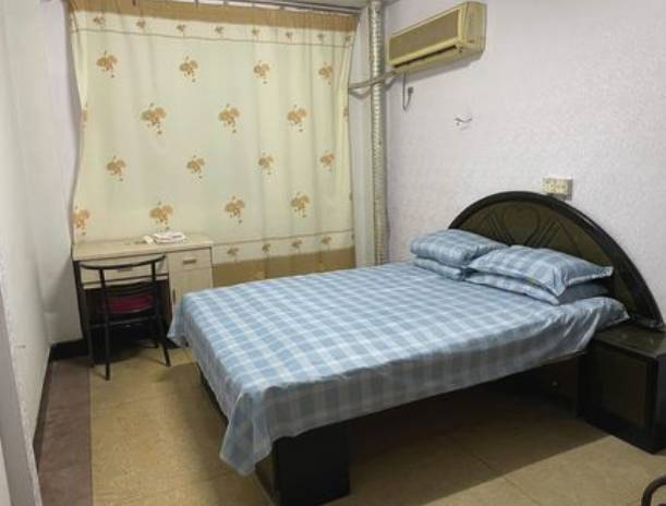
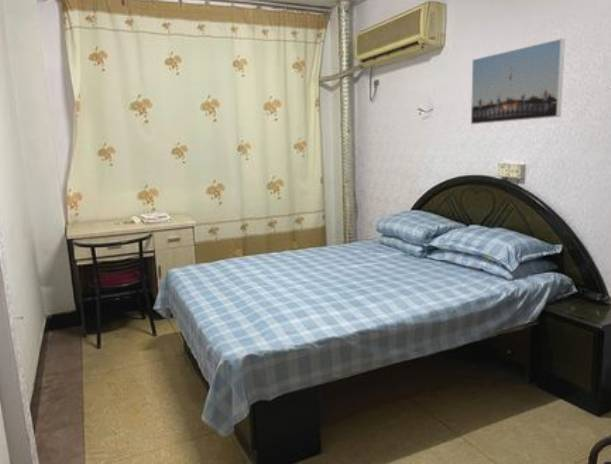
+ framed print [470,38,566,125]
